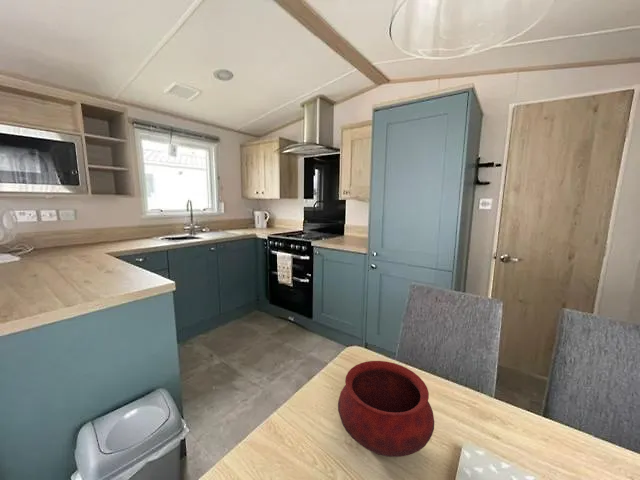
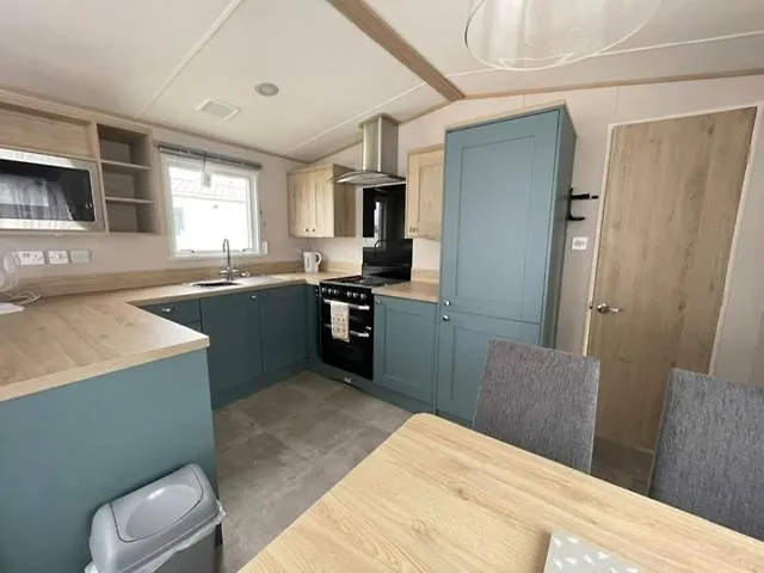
- bowl [337,360,435,458]
